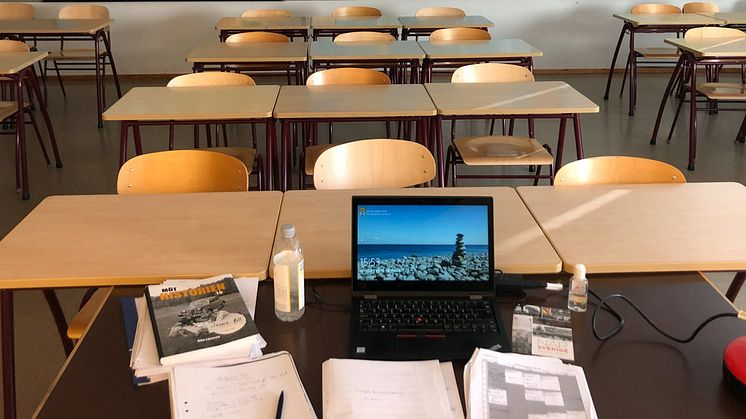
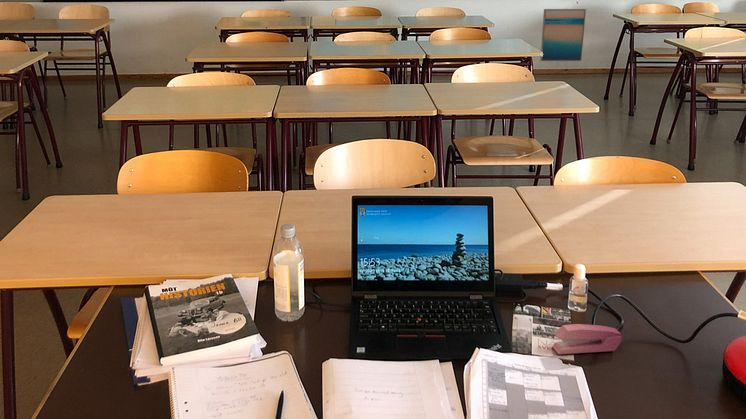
+ stapler [551,323,624,355]
+ wall art [539,8,587,62]
